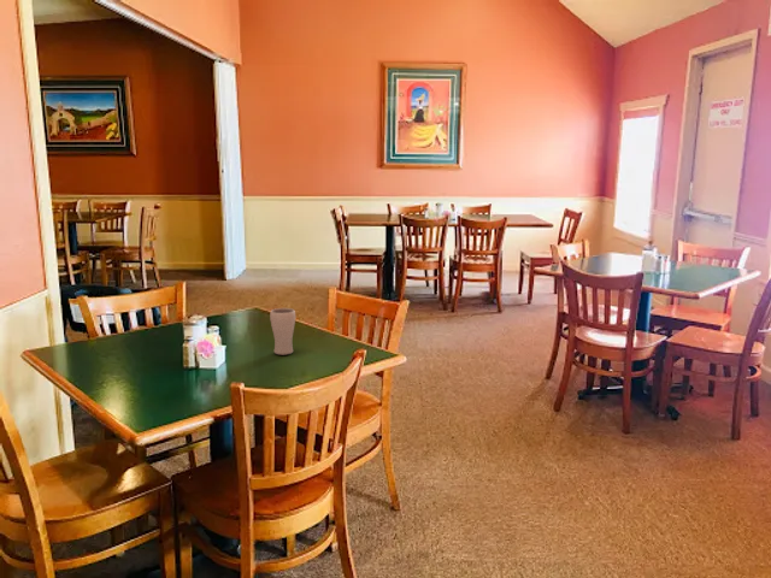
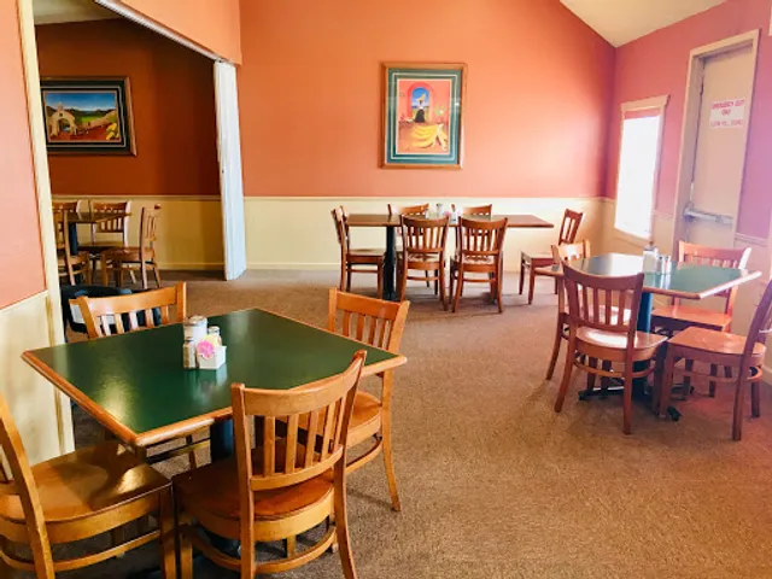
- drinking glass [269,307,296,355]
